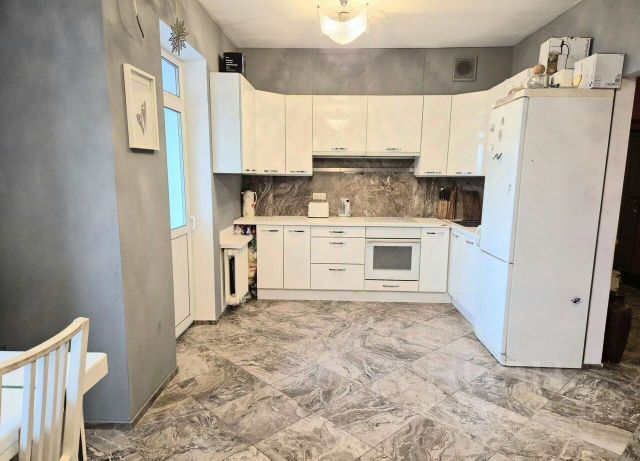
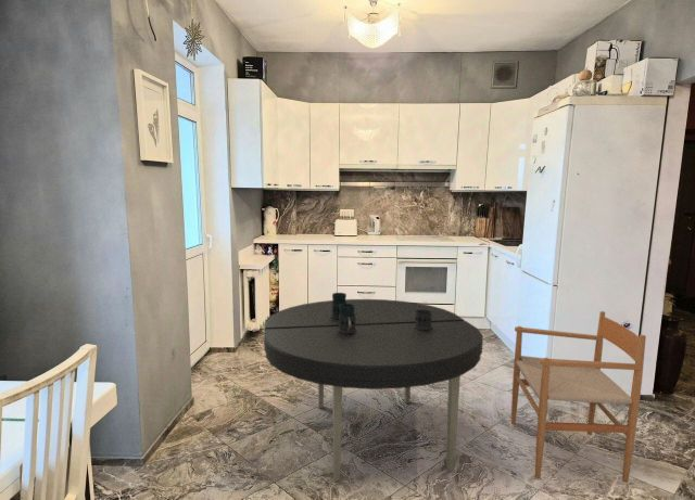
+ dining table [263,292,484,482]
+ chair [510,310,647,484]
